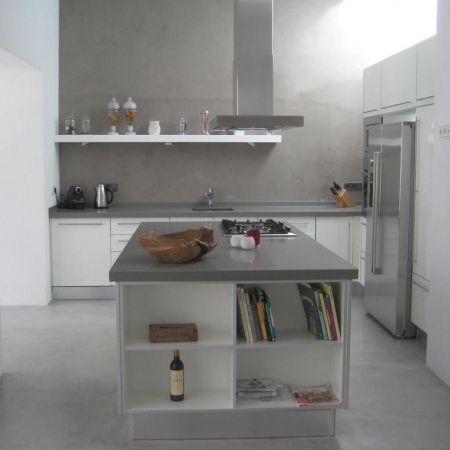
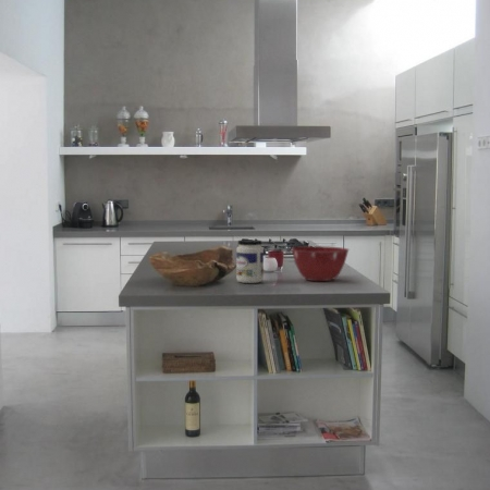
+ jar [235,238,265,284]
+ mixing bowl [290,245,351,282]
